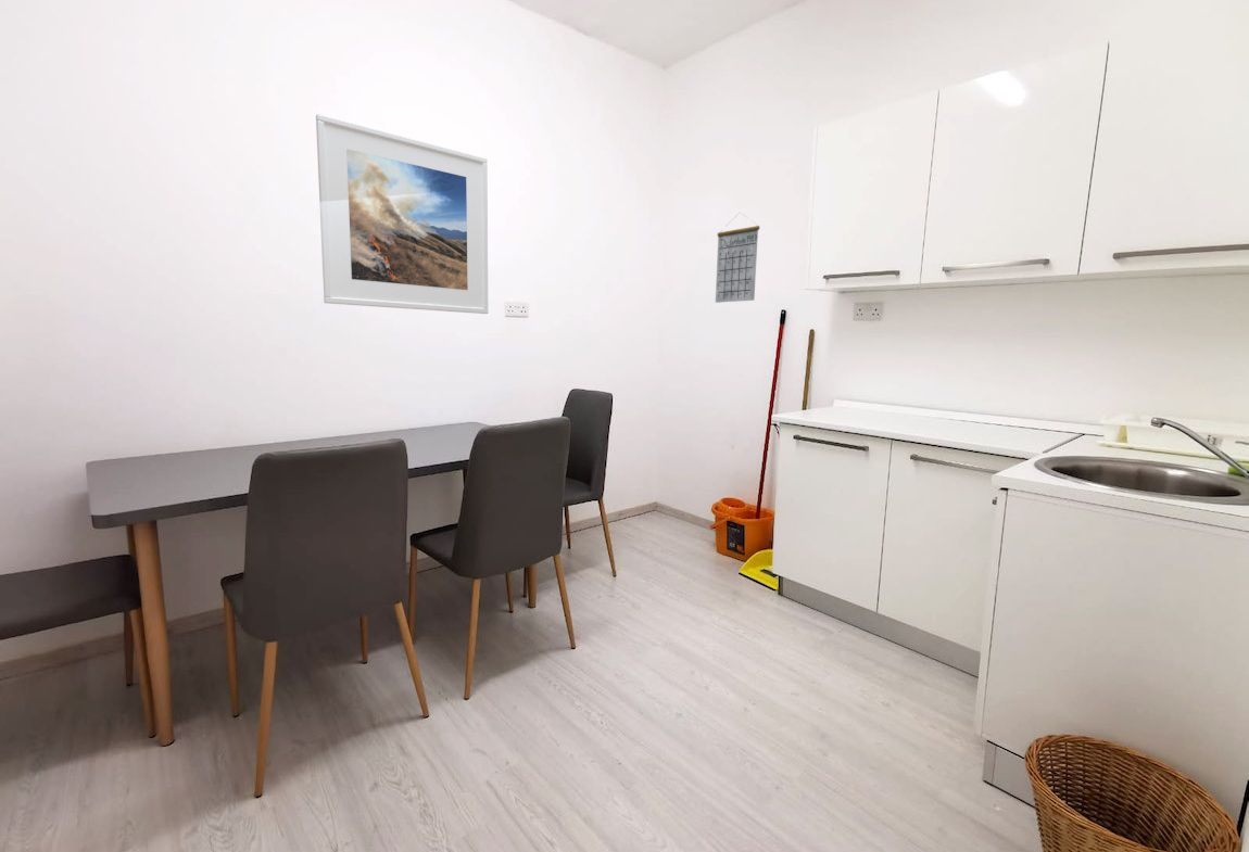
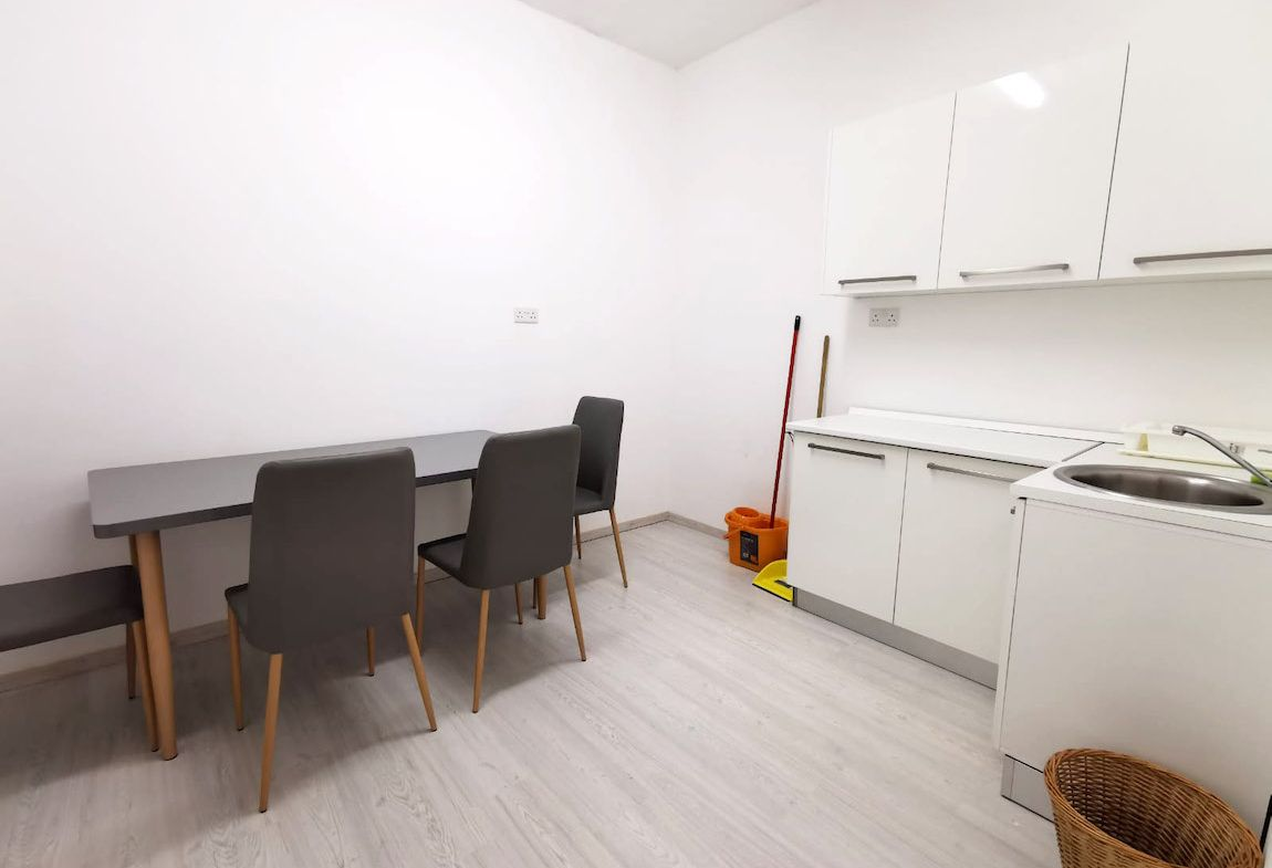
- calendar [715,212,760,304]
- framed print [315,113,489,315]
